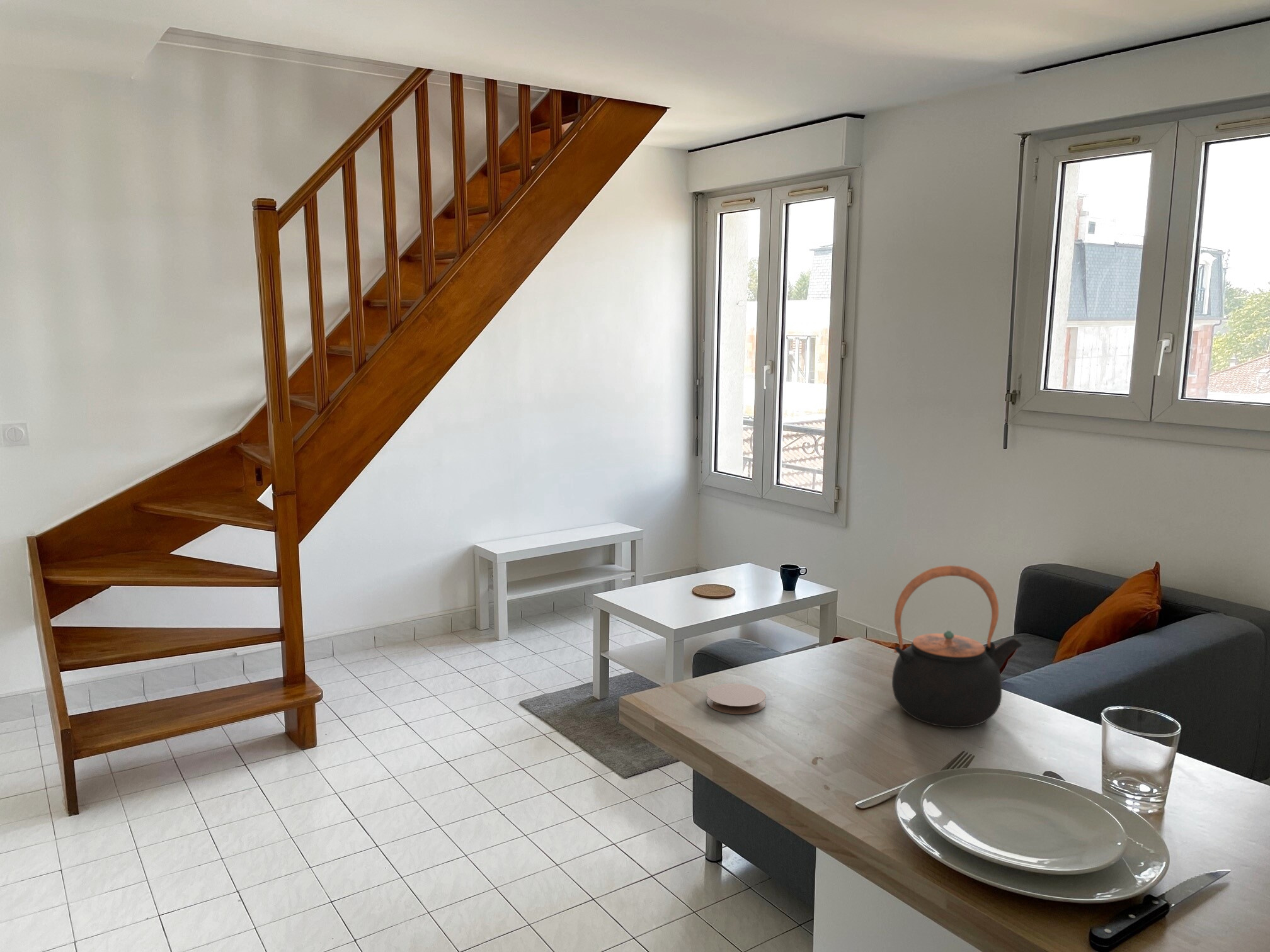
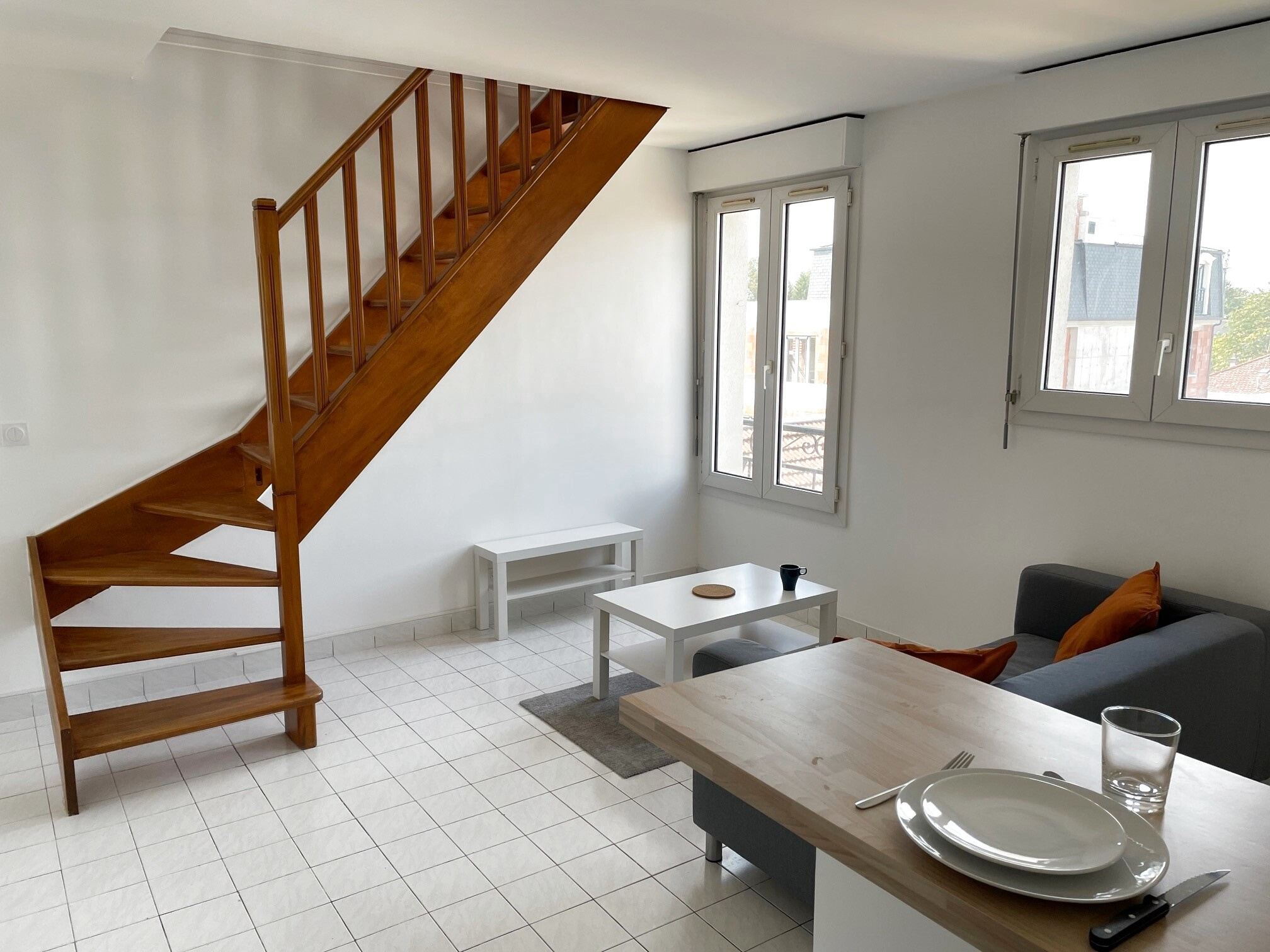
- coaster [706,683,767,715]
- teapot [891,565,1023,728]
